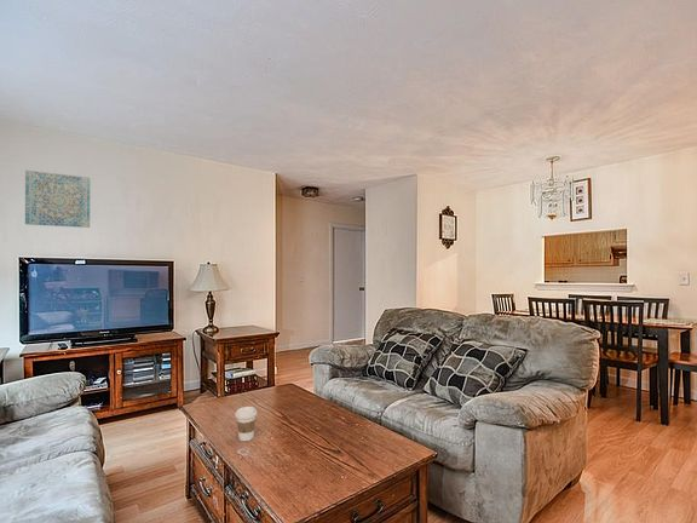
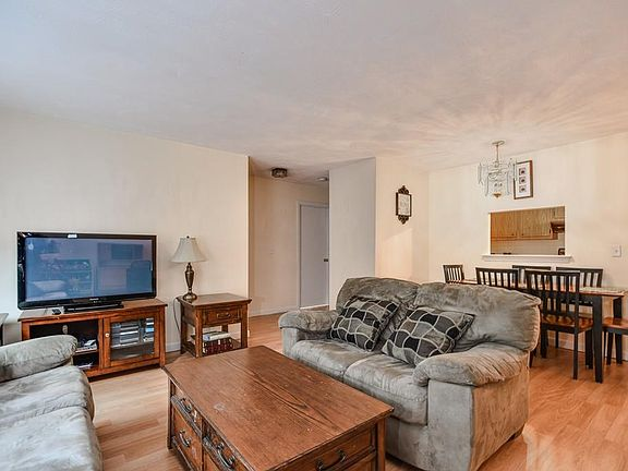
- wall art [24,169,91,229]
- coffee cup [234,406,258,442]
